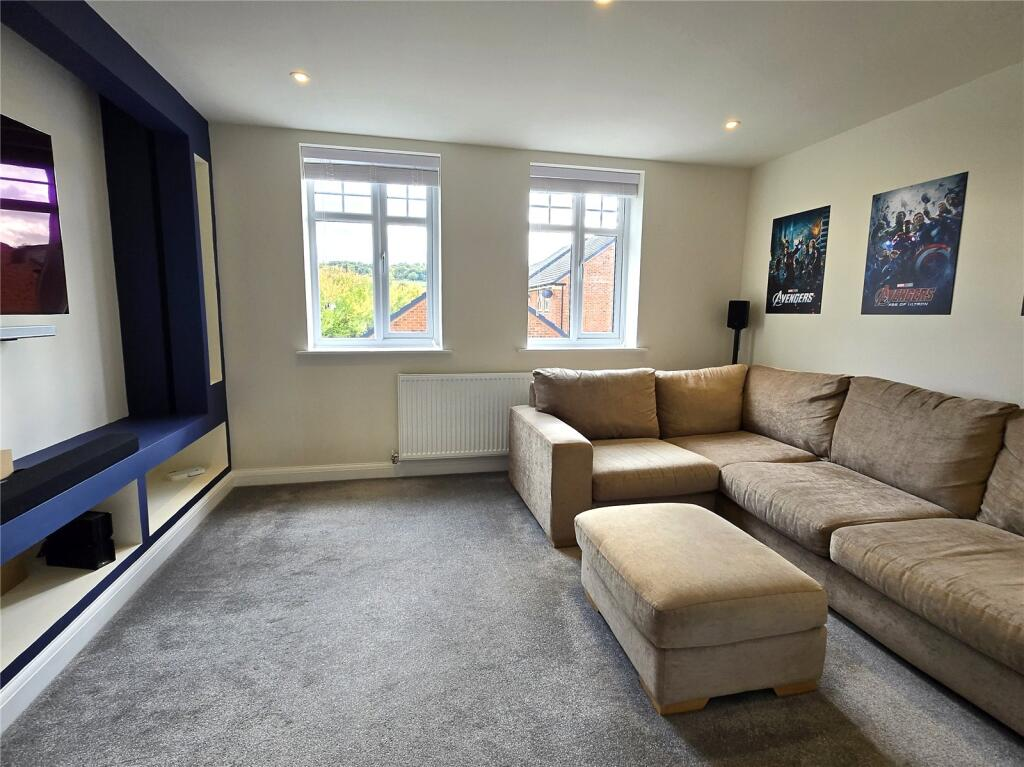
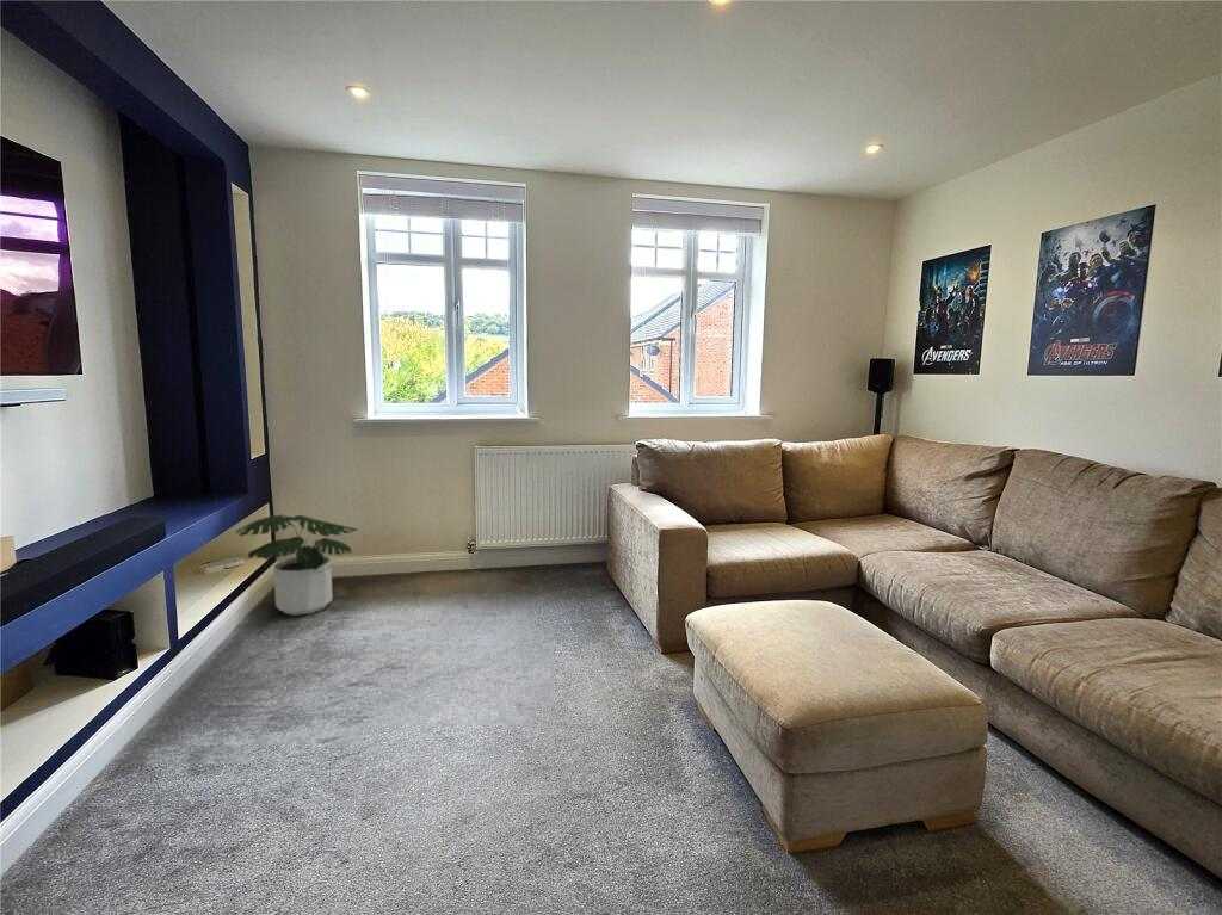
+ potted plant [235,513,358,617]
